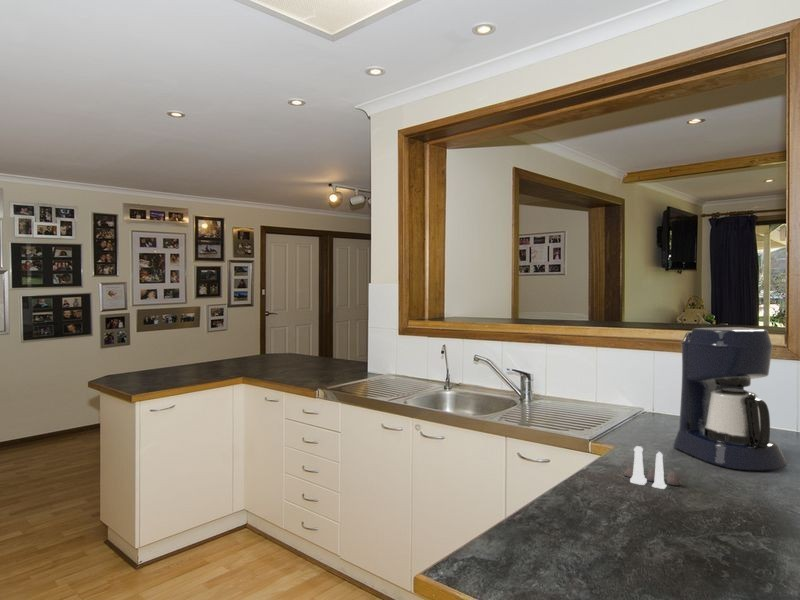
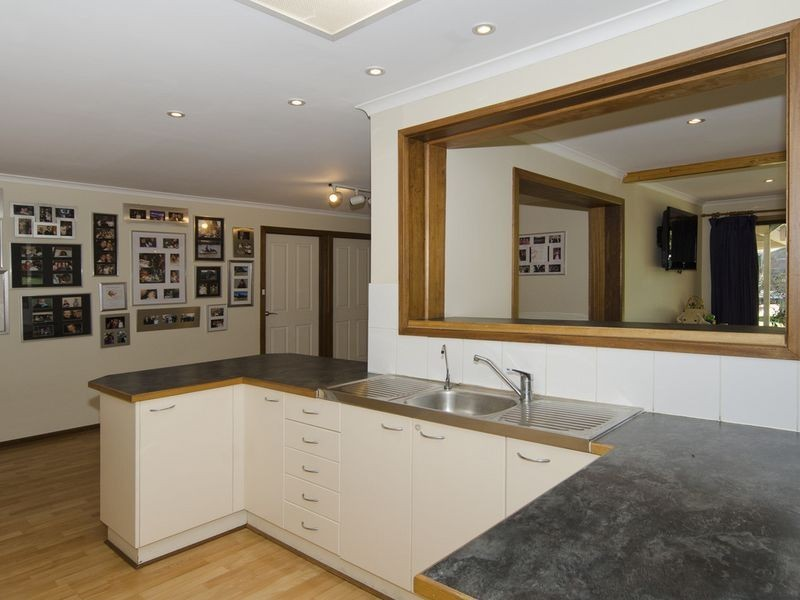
- salt and pepper shaker set [623,445,681,490]
- coffee maker [672,326,788,471]
